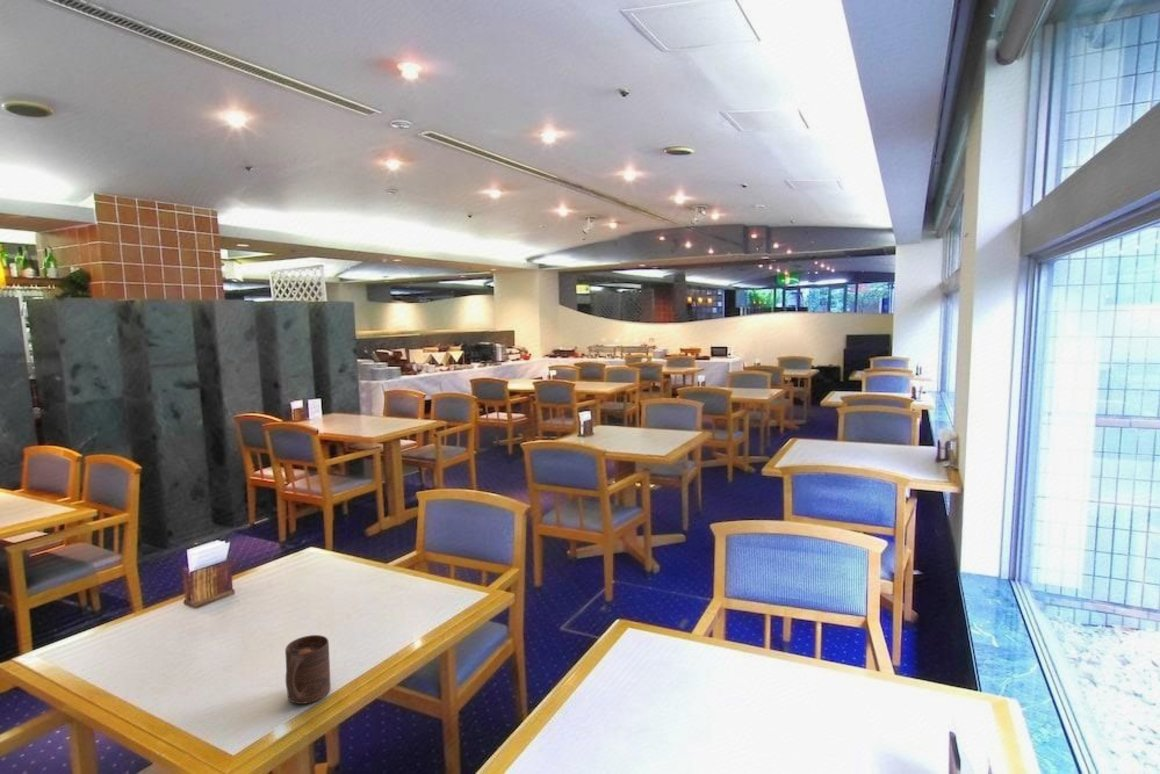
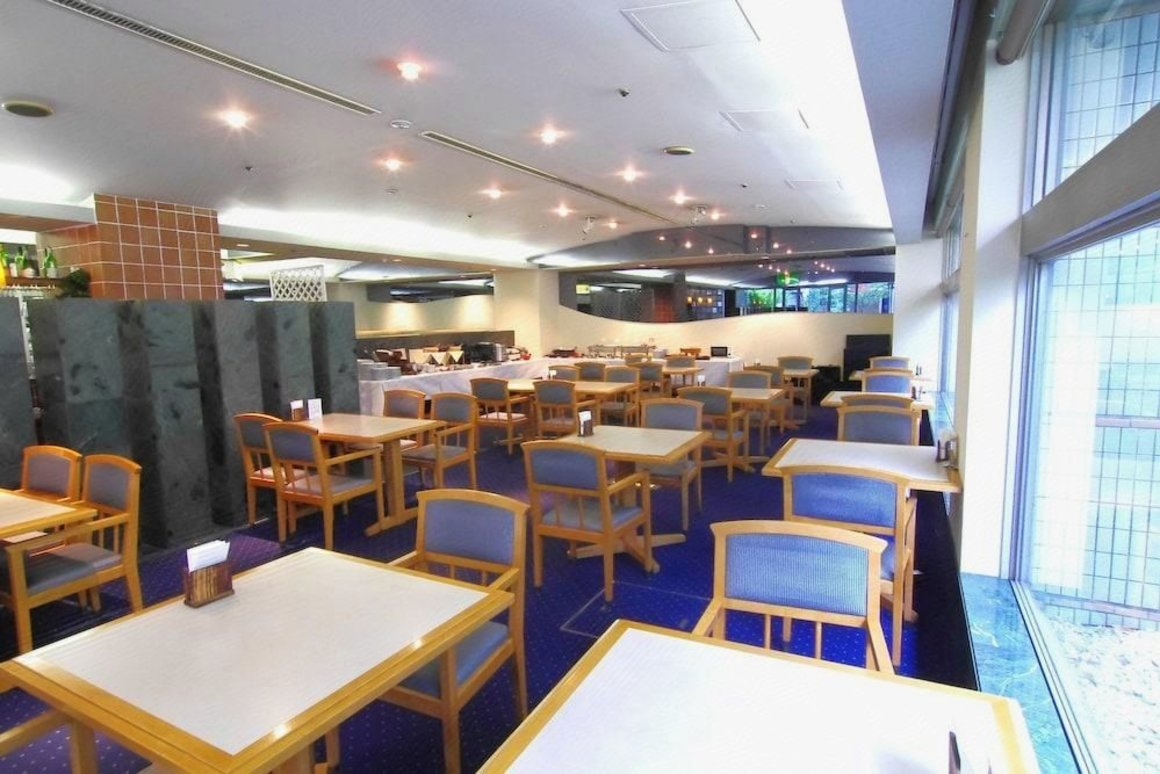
- cup [284,634,332,705]
